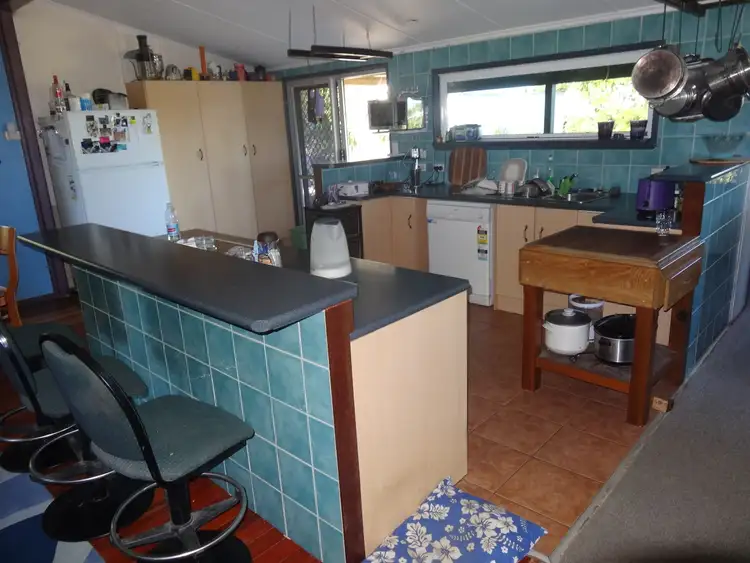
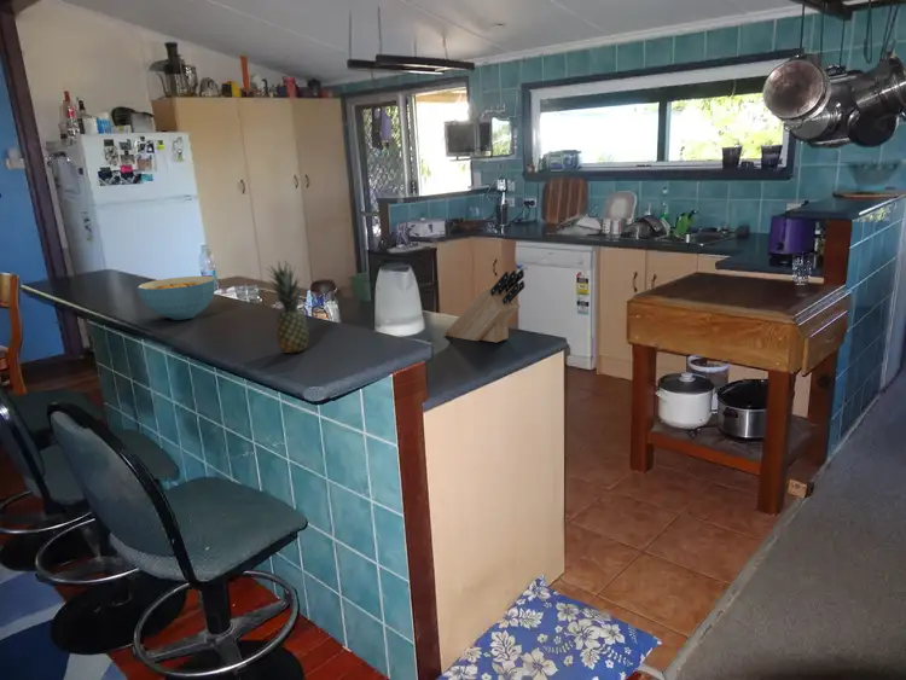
+ fruit [262,258,309,355]
+ knife block [443,268,525,344]
+ cereal bowl [137,275,216,321]
